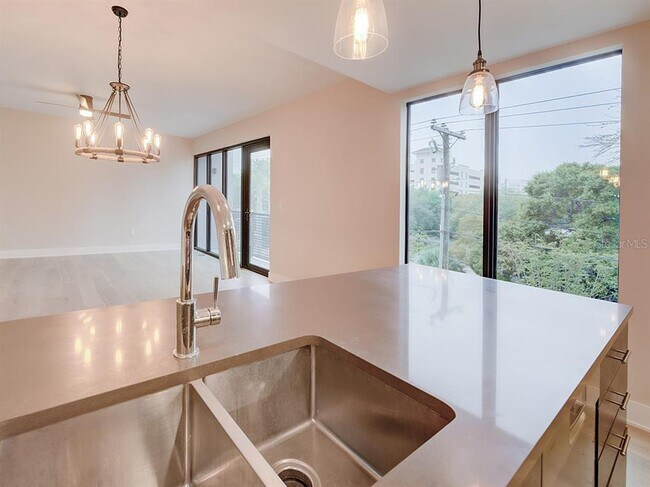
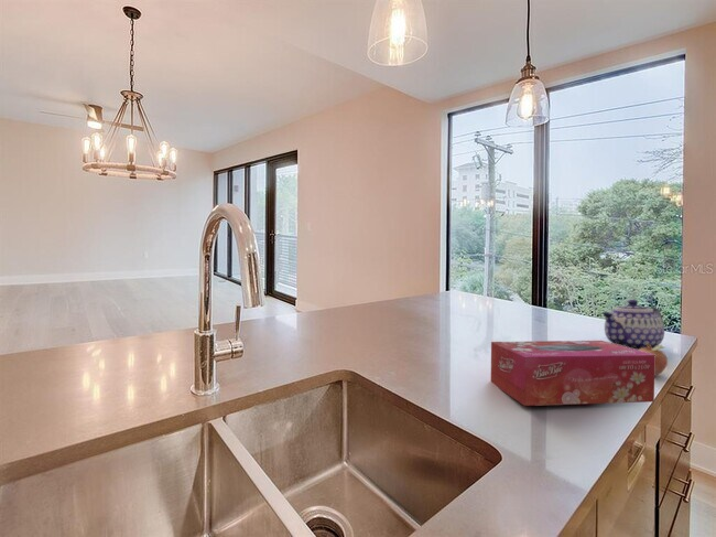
+ tissue box [490,340,655,407]
+ teapot [601,299,665,350]
+ fruit [638,343,669,376]
